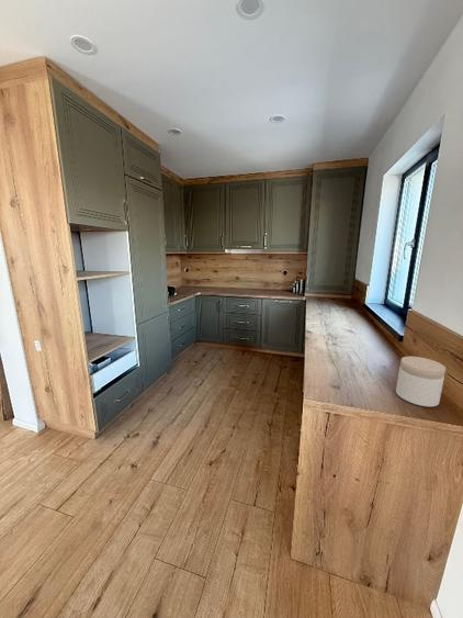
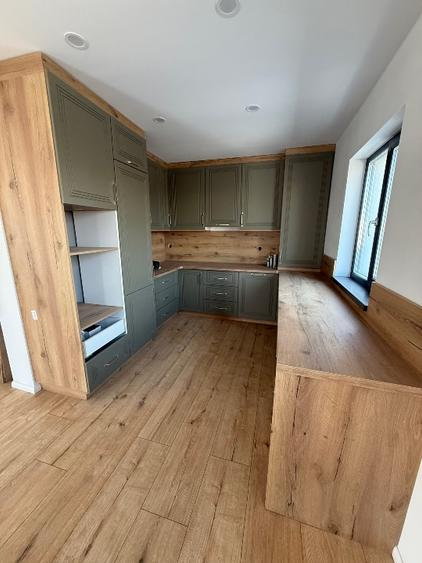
- jar [395,356,447,407]
